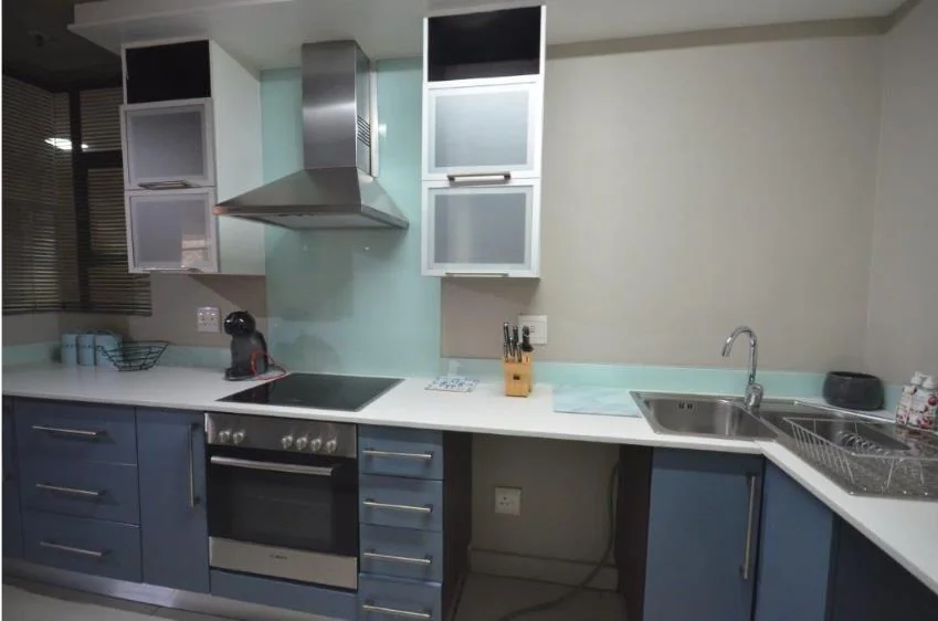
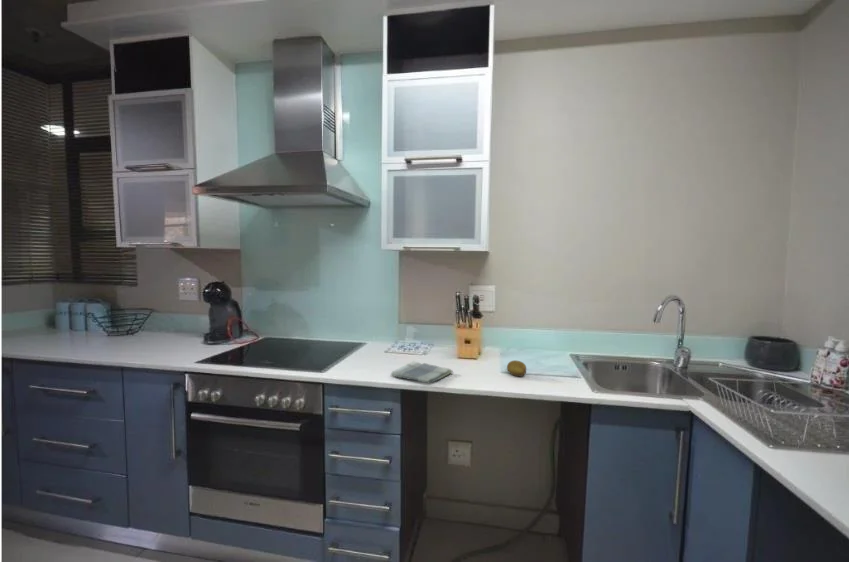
+ fruit [506,359,527,377]
+ dish towel [390,360,453,384]
